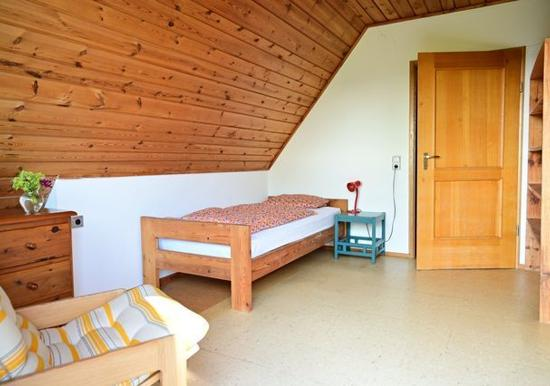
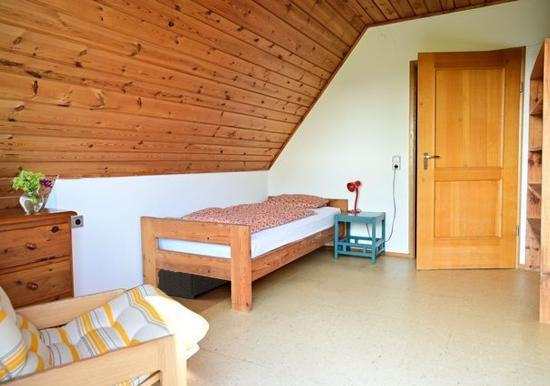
+ storage bin [157,268,230,300]
